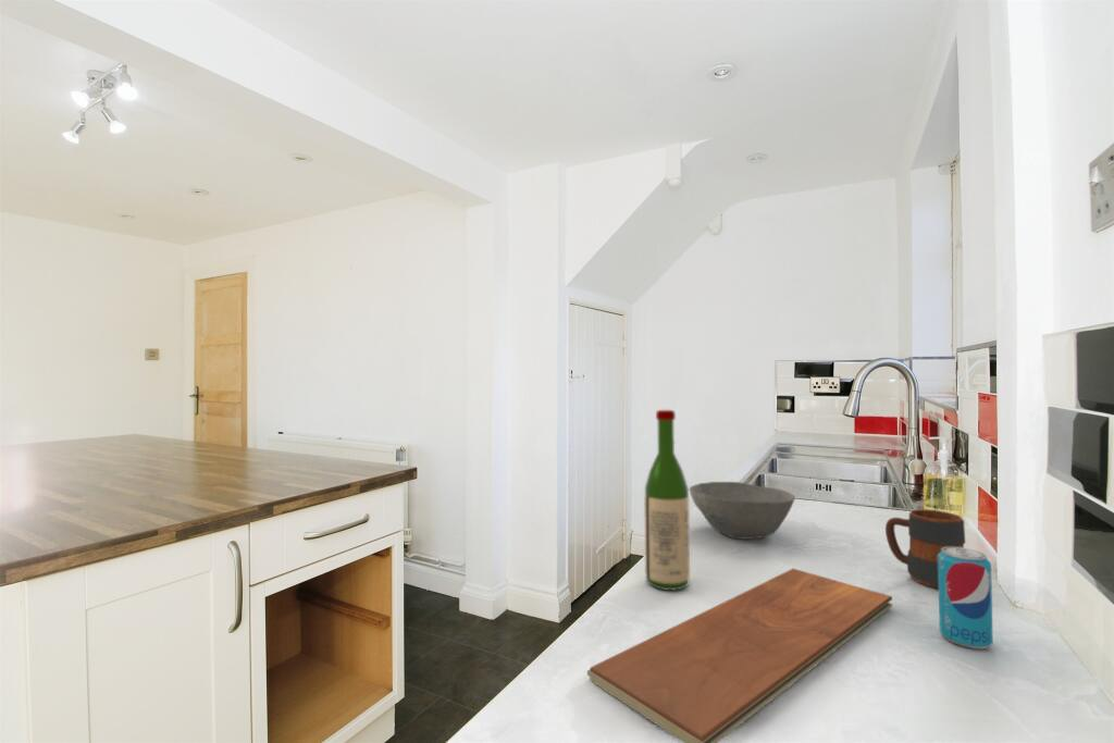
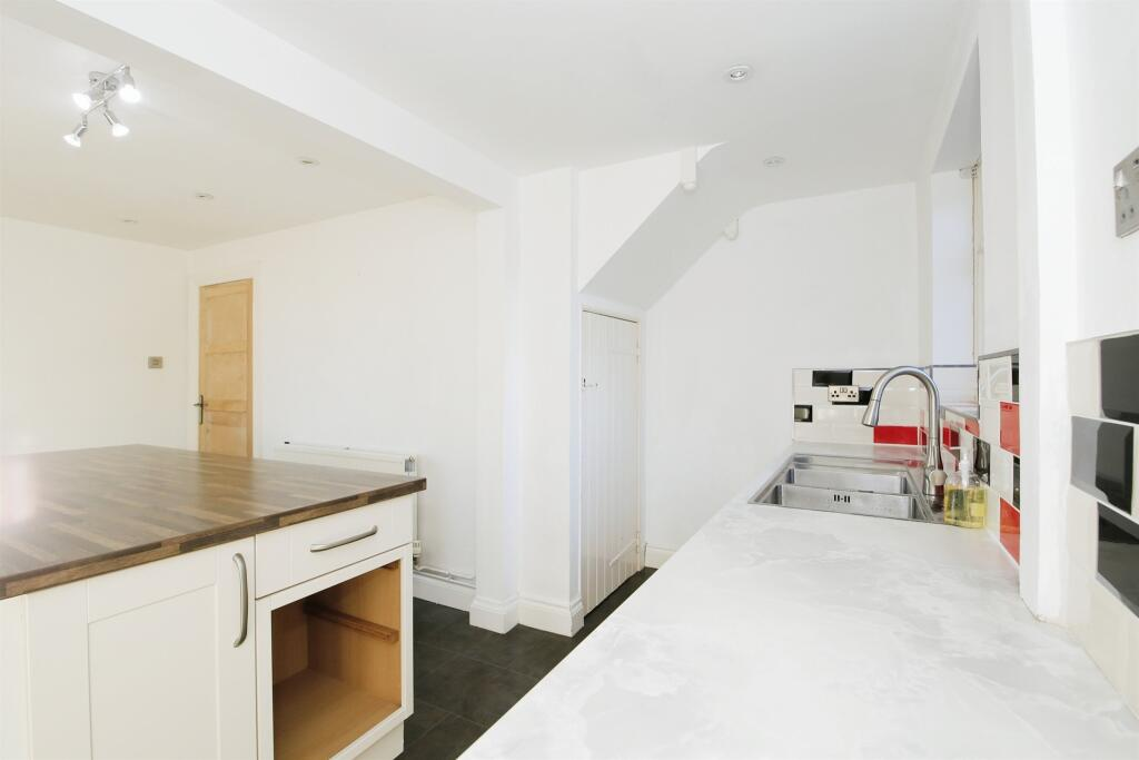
- mug [884,509,966,590]
- beverage can [938,547,994,649]
- chopping board [586,568,893,743]
- wine bottle [643,409,691,592]
- bowl [689,481,796,541]
